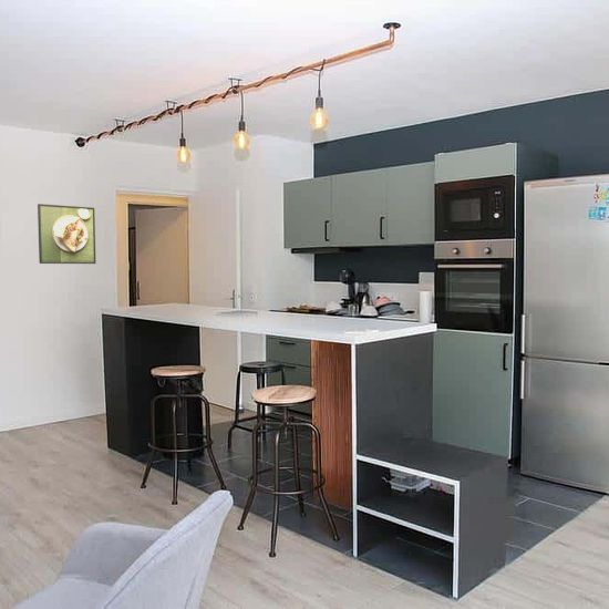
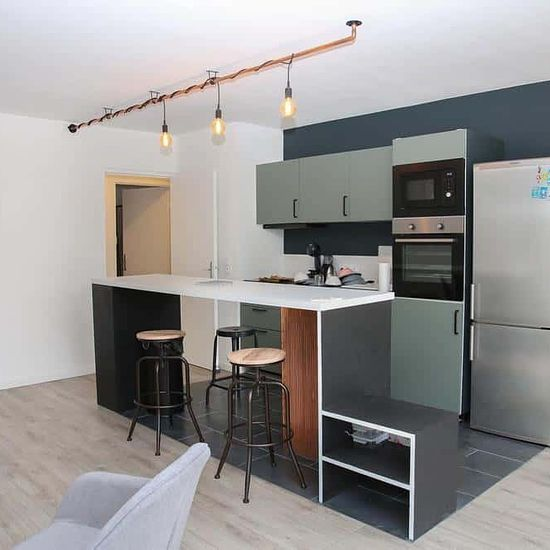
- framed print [37,203,97,265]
